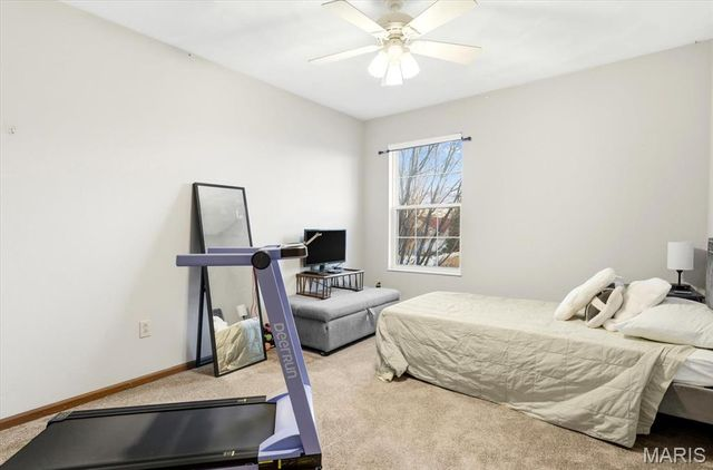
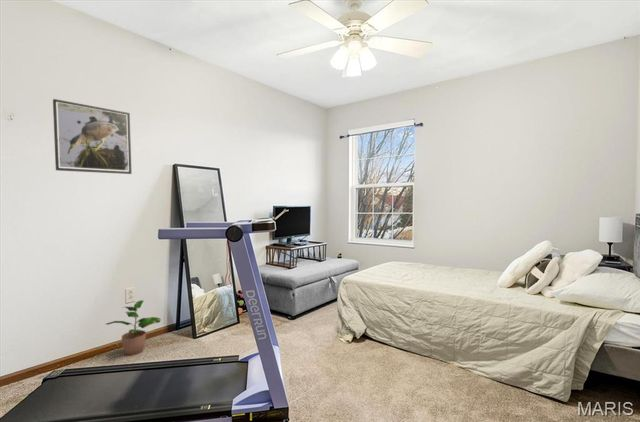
+ potted plant [105,299,162,356]
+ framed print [52,98,133,175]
